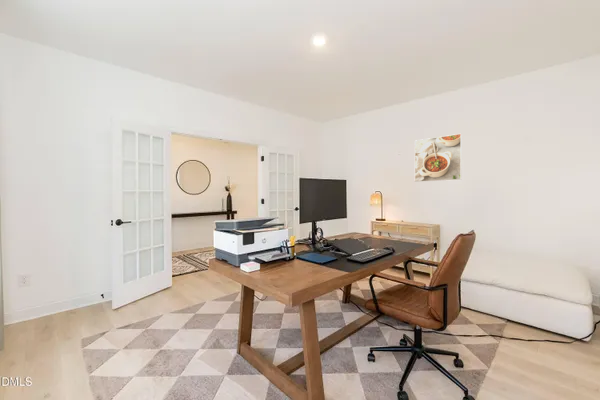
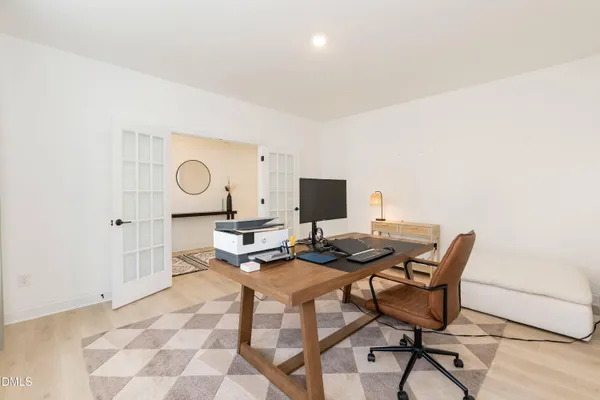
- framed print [414,133,463,183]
